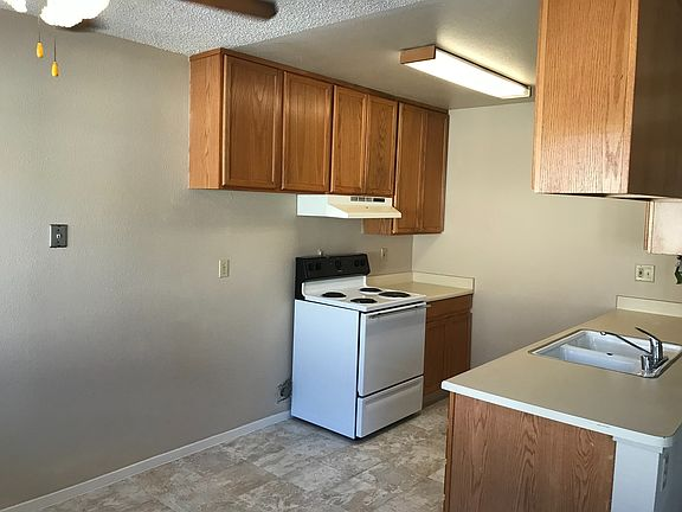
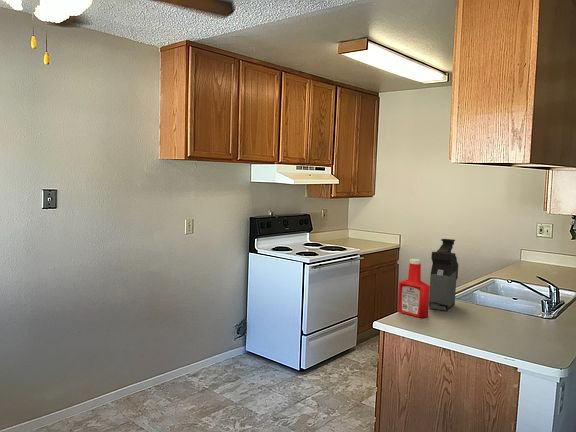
+ soap bottle [397,258,430,319]
+ coffee maker [429,238,459,311]
